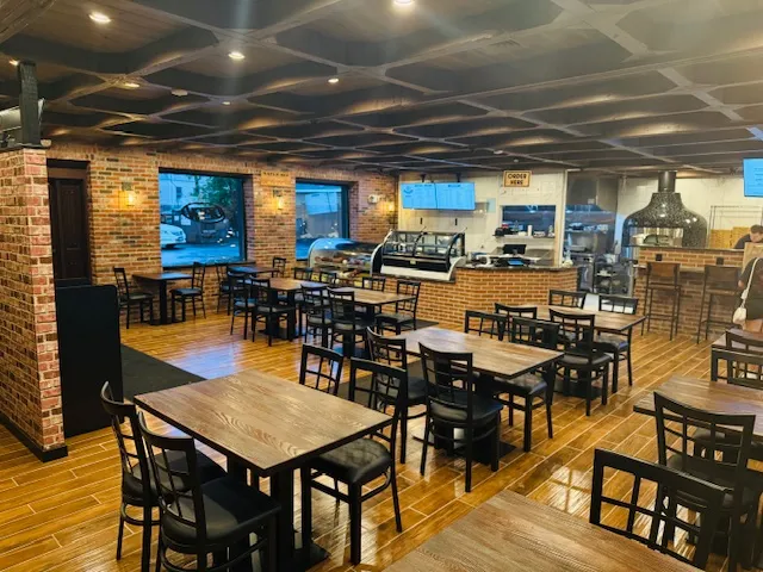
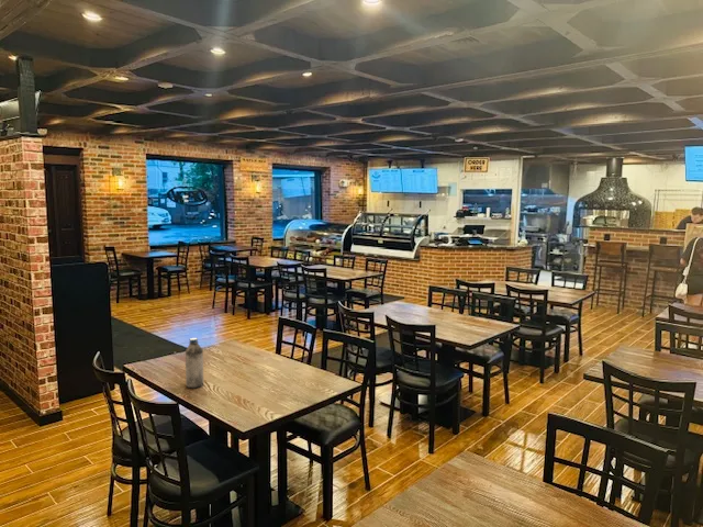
+ water bottle [185,337,204,390]
